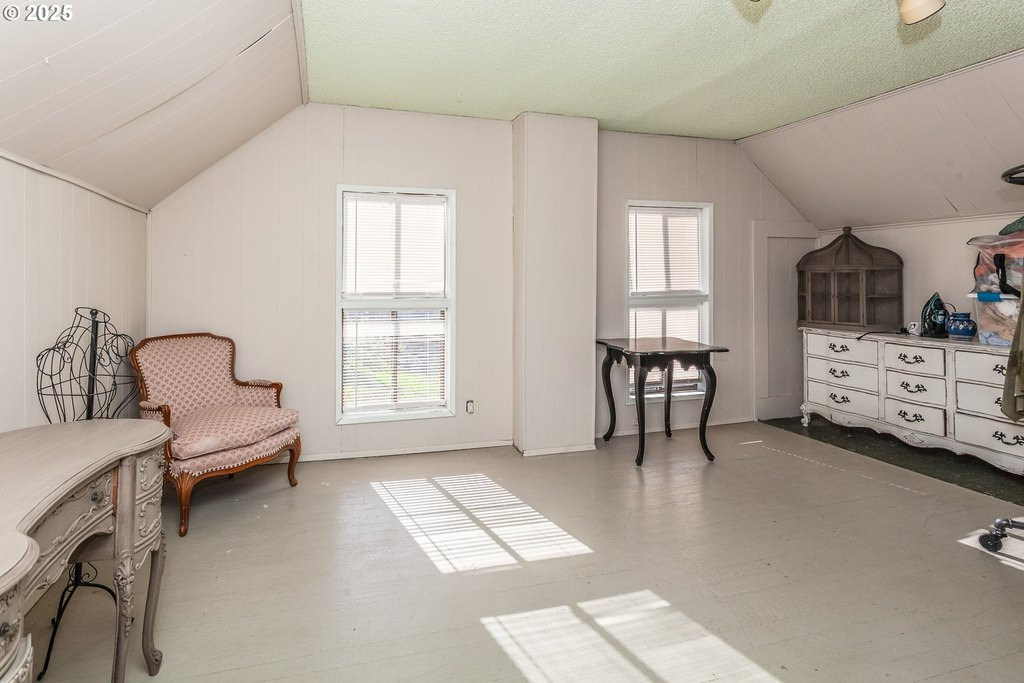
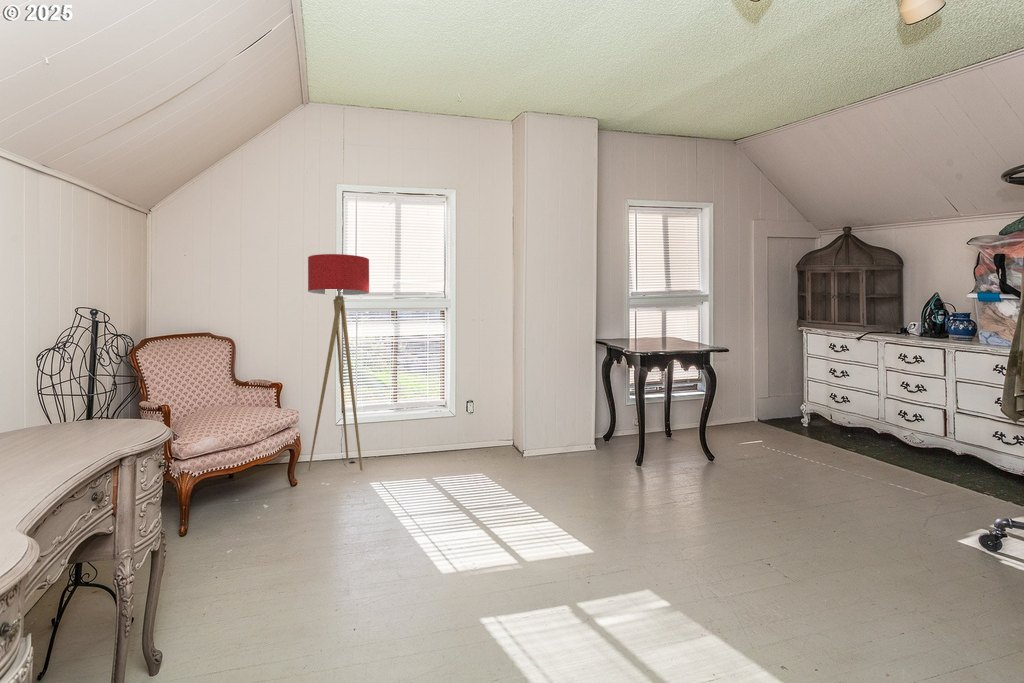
+ floor lamp [307,253,370,472]
